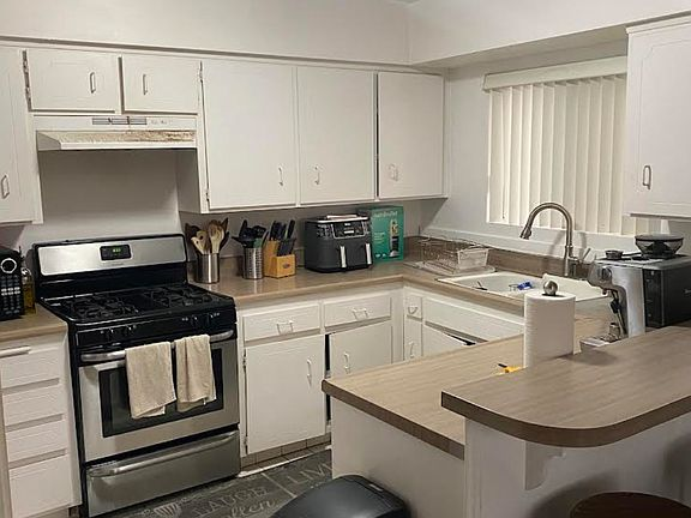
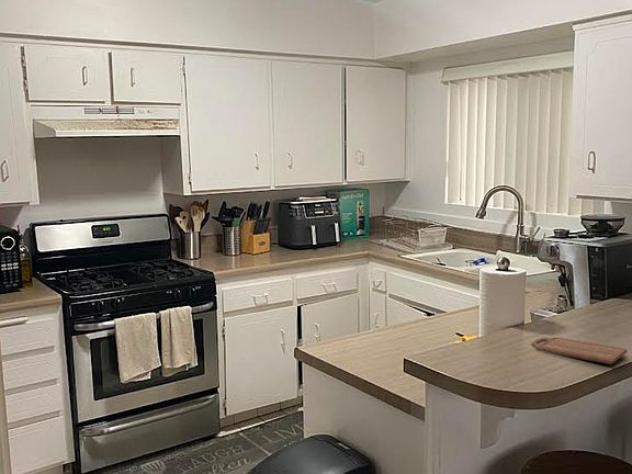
+ cutting board [530,336,628,365]
